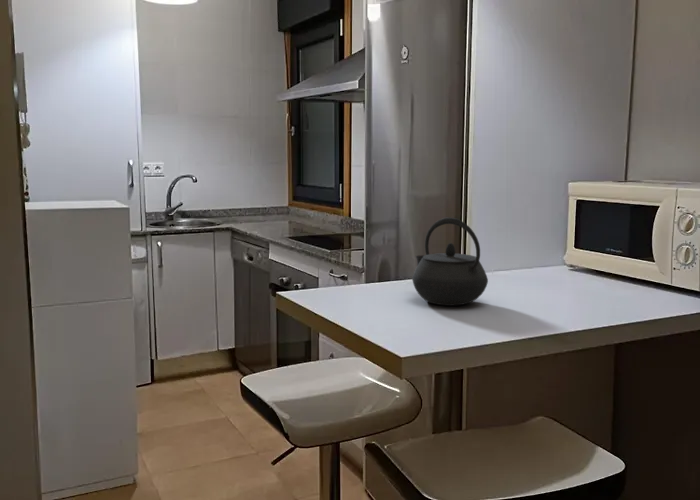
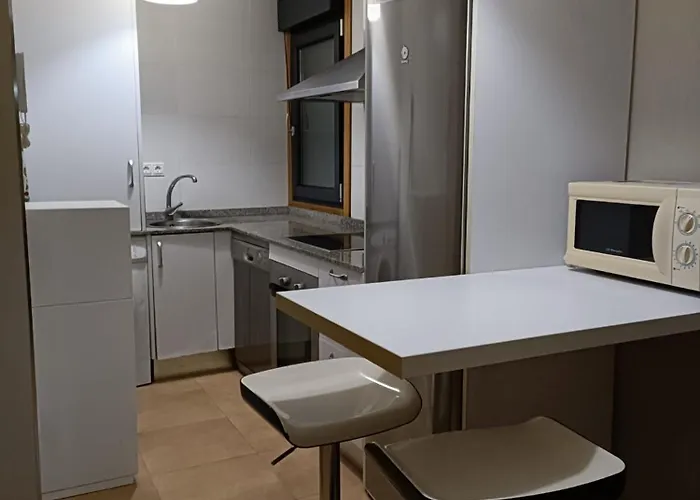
- kettle [411,217,489,307]
